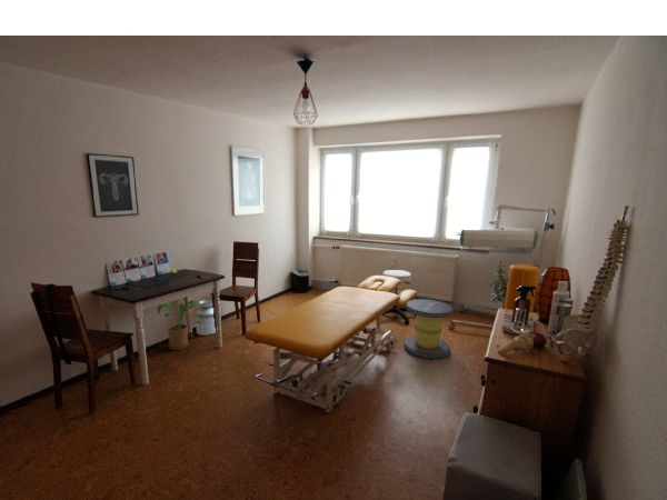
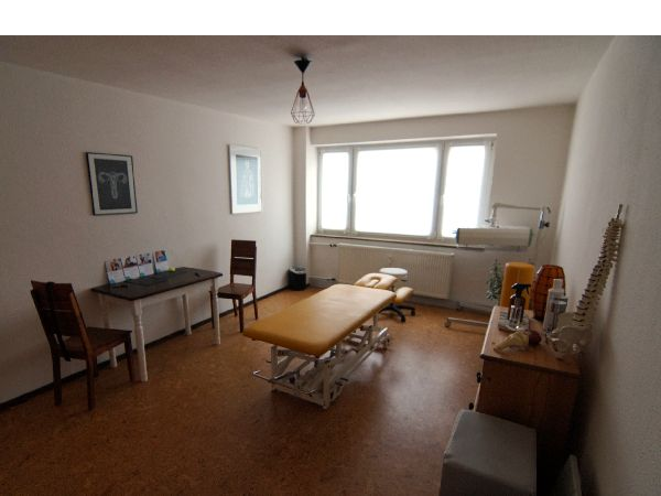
- house plant [156,297,199,351]
- stool [404,298,455,360]
- planter [193,298,217,337]
